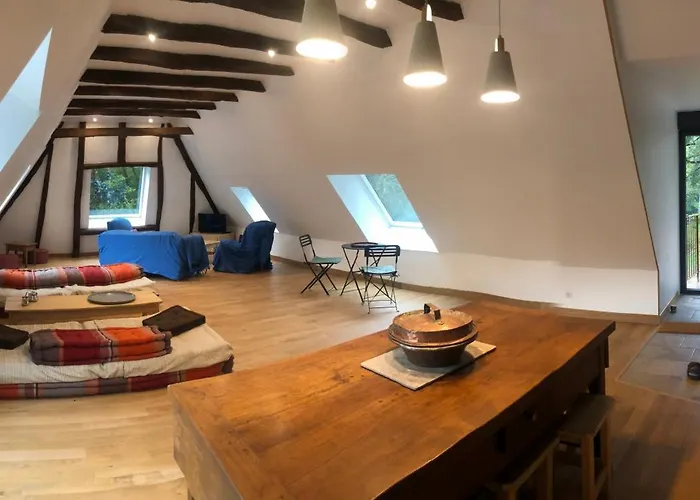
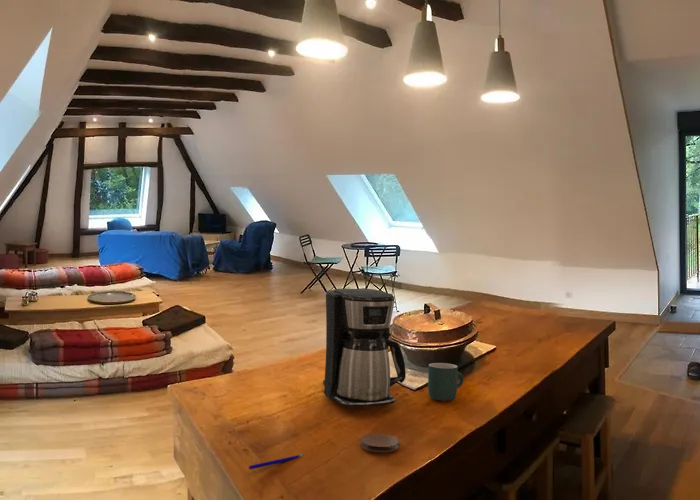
+ pen [248,453,305,471]
+ coaster [359,433,400,453]
+ mug [427,362,464,401]
+ coffee maker [322,288,407,408]
